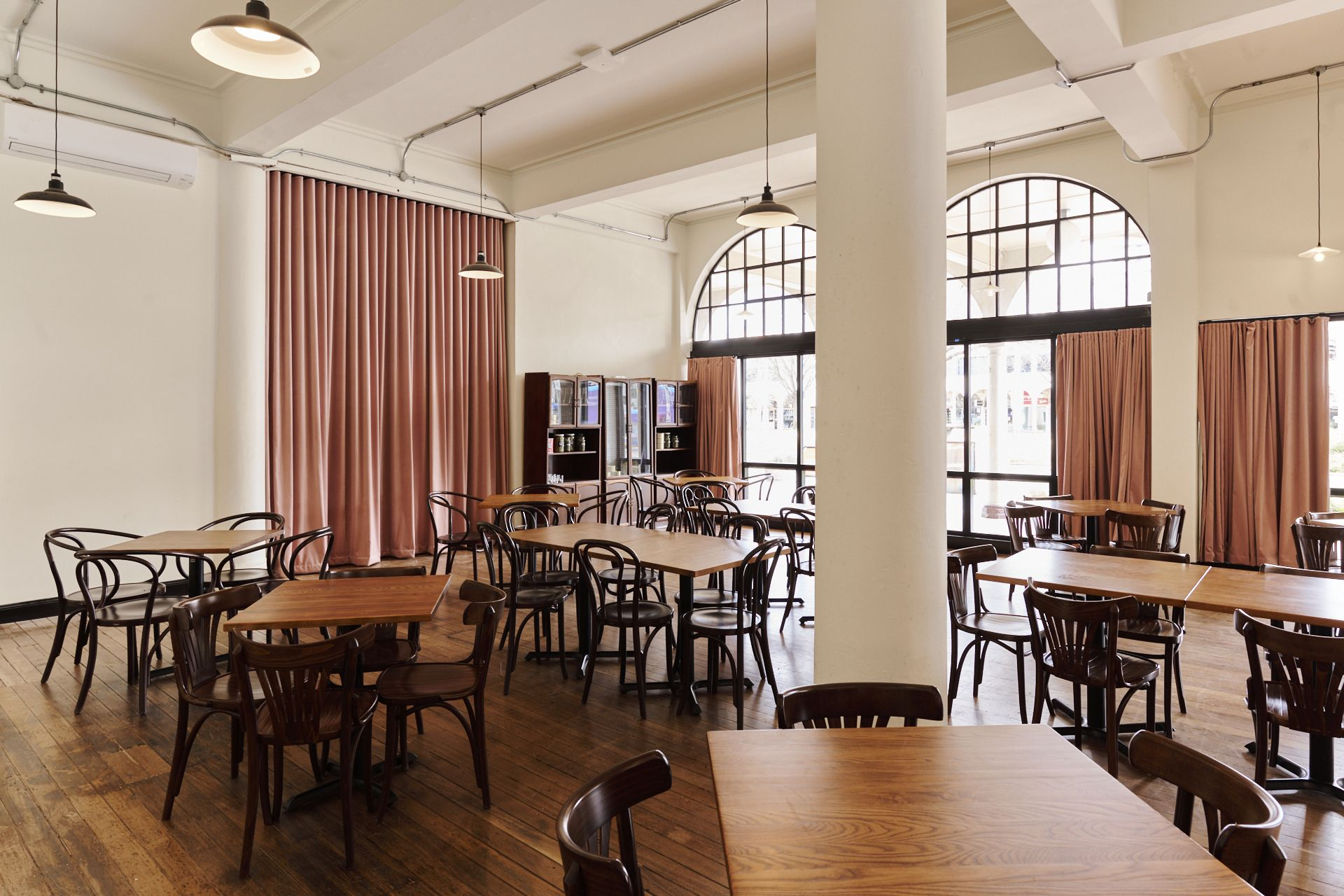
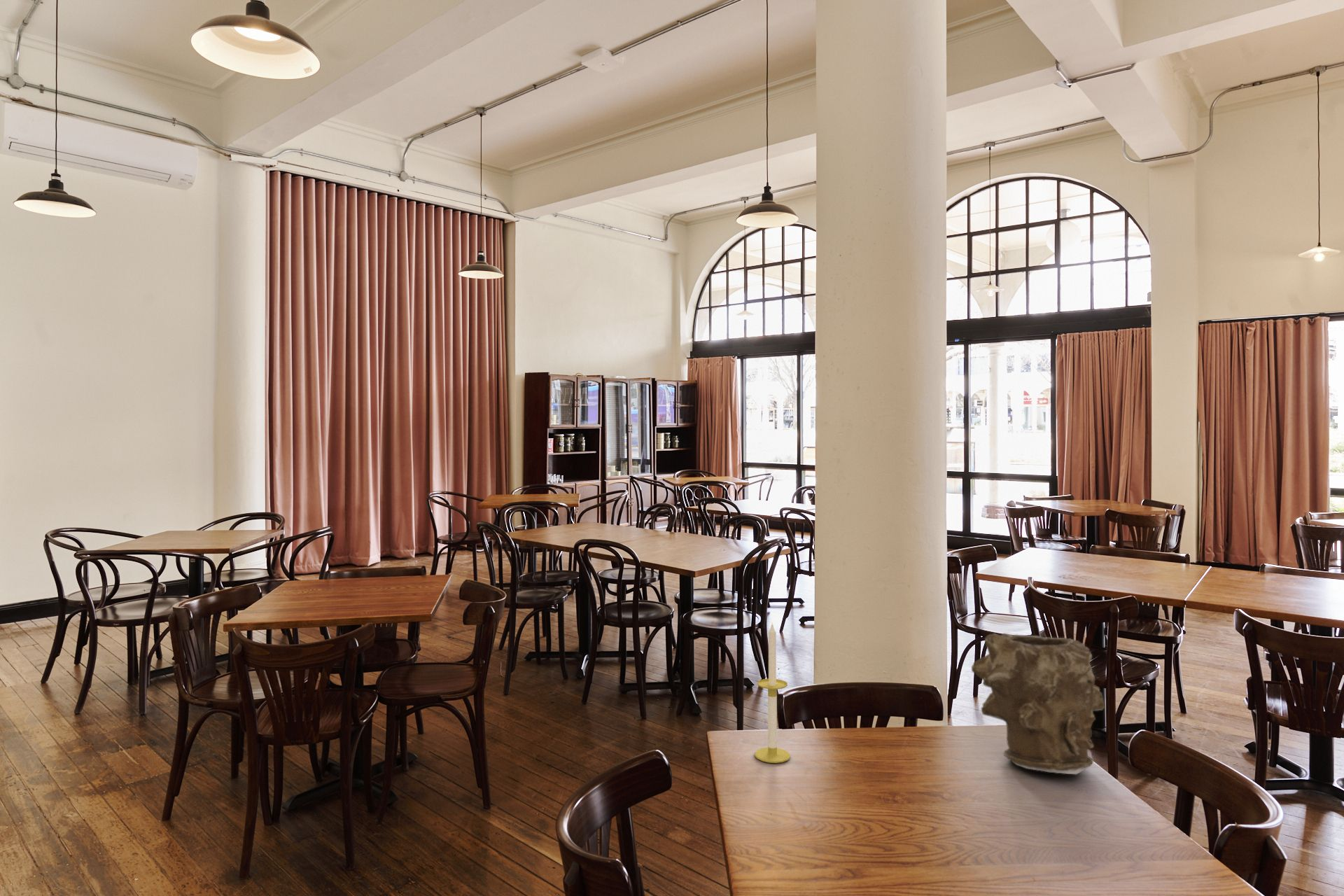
+ vase [971,633,1106,775]
+ candle [754,623,791,764]
